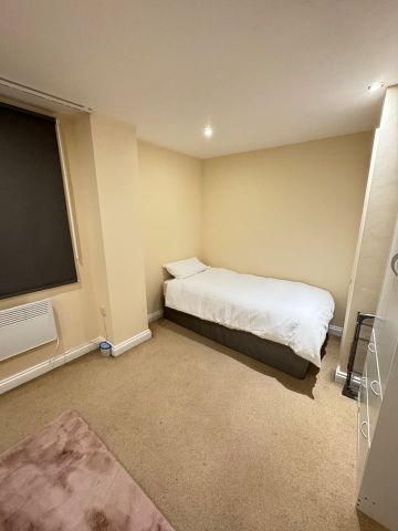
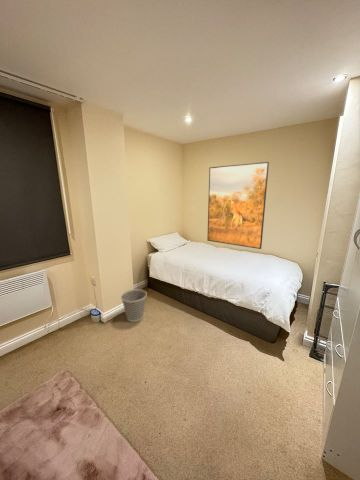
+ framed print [206,161,270,250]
+ wastebasket [120,288,148,323]
